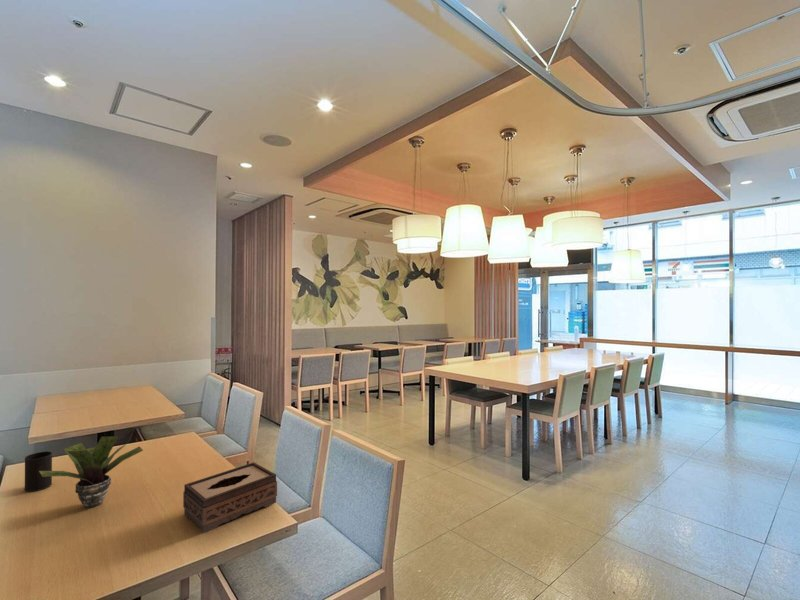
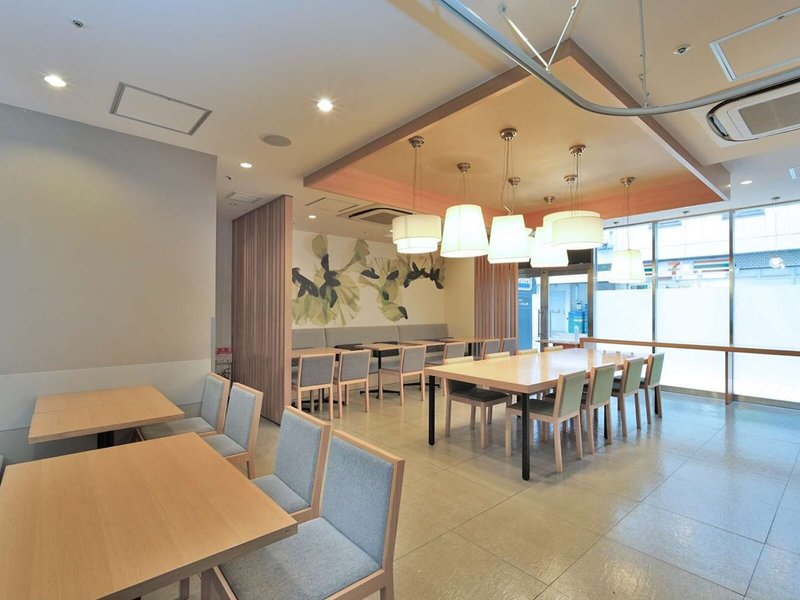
- potted plant [39,435,144,509]
- cup [24,450,53,493]
- tissue box [182,462,278,534]
